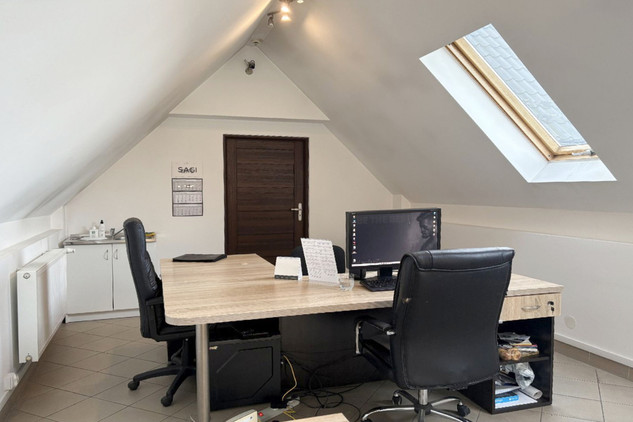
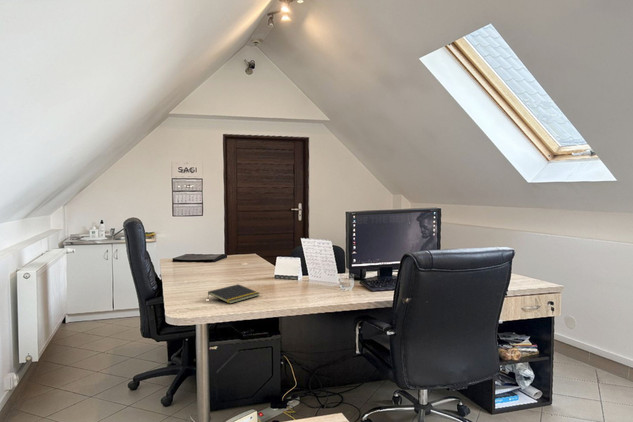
+ notepad [207,283,260,305]
